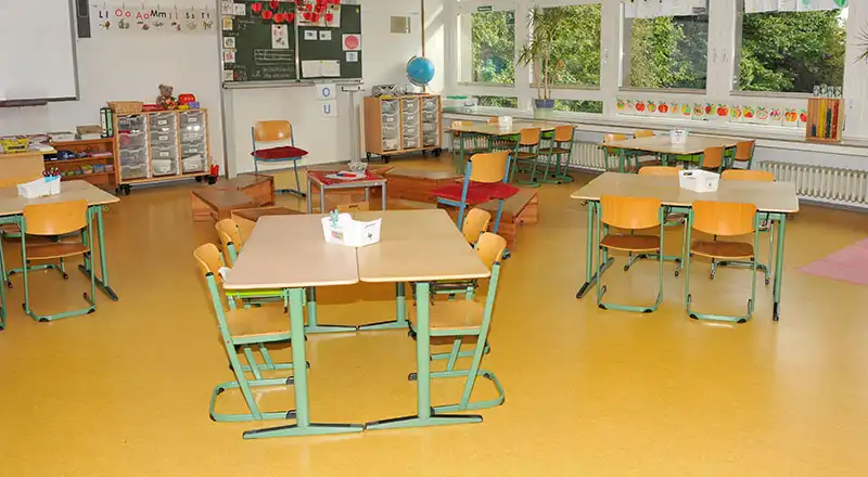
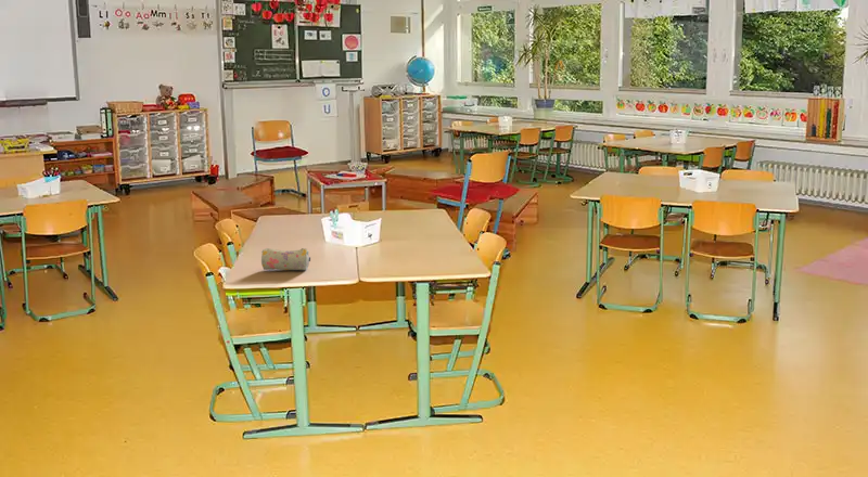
+ pencil case [260,247,311,271]
